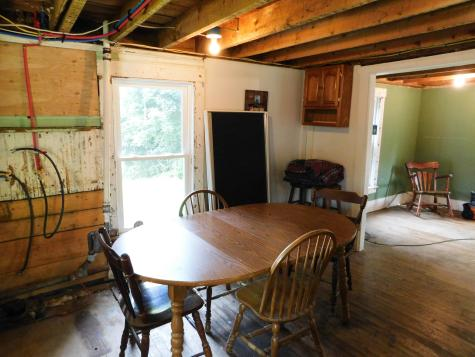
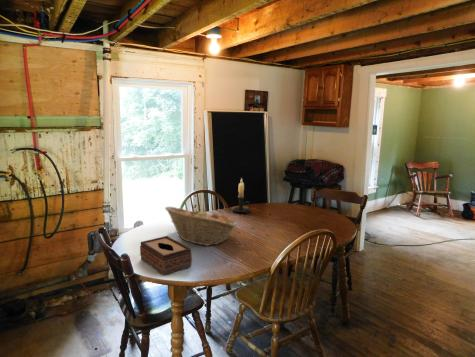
+ fruit basket [164,206,238,247]
+ tissue box [139,235,193,276]
+ candle holder [231,177,251,214]
